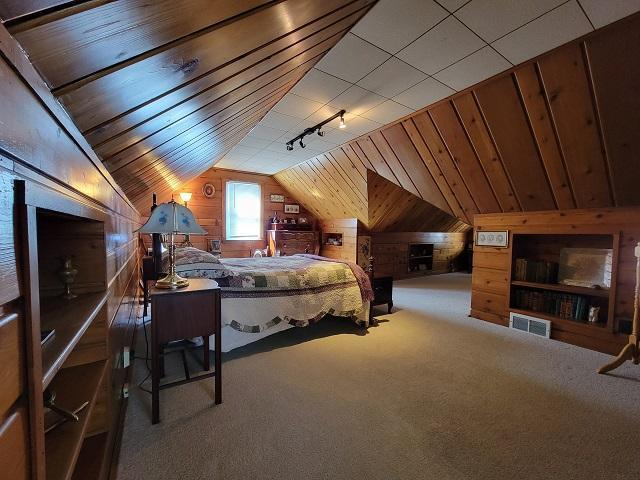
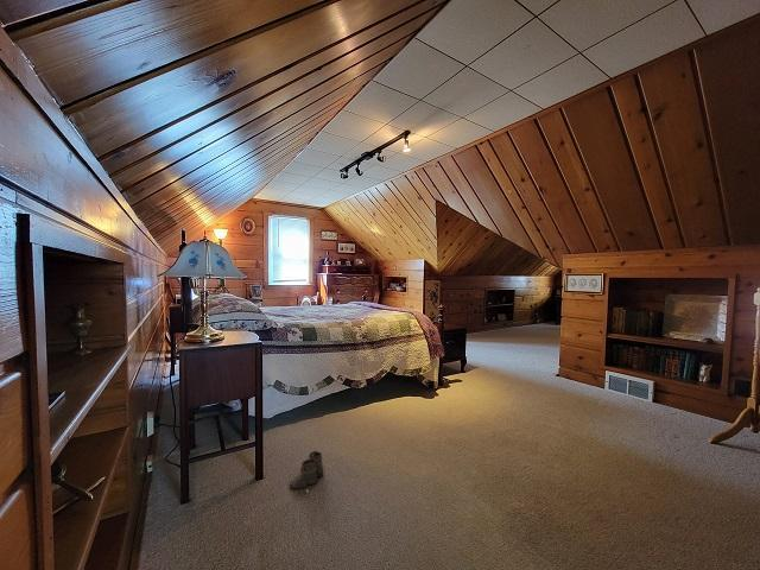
+ boots [289,450,325,489]
